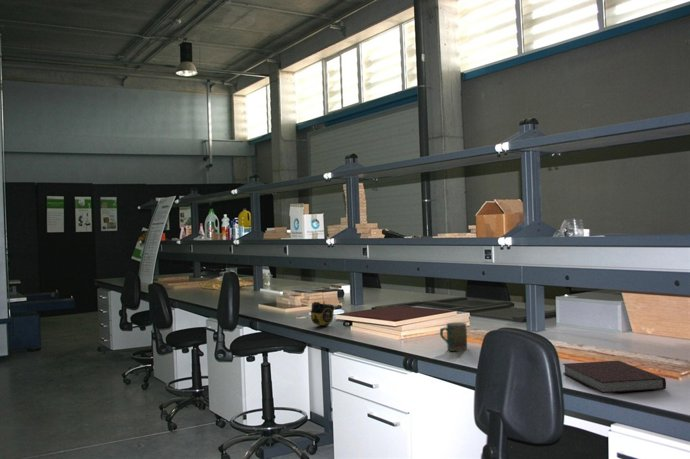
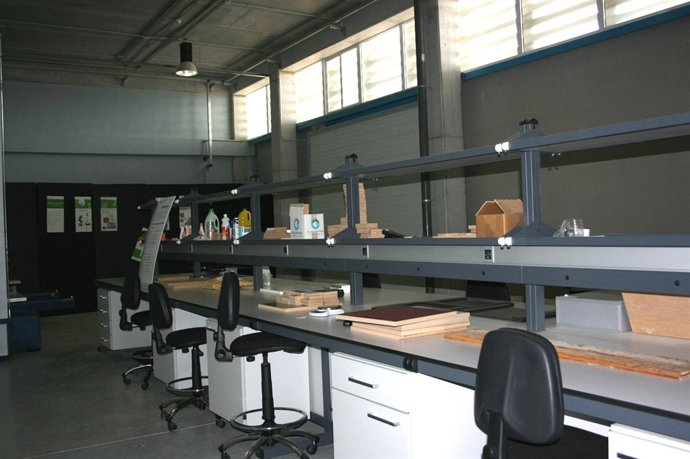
- mug [439,321,468,352]
- notebook [562,360,667,394]
- tape measure [310,301,335,327]
